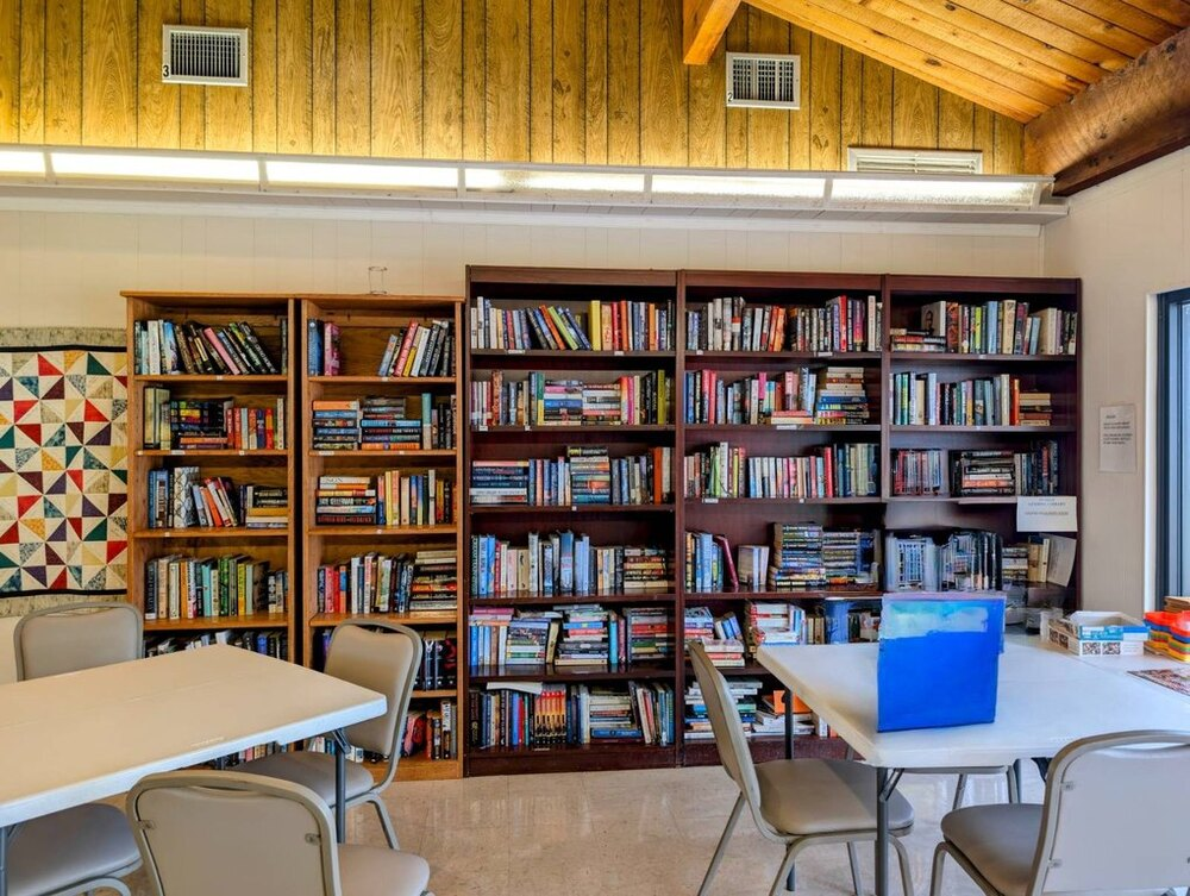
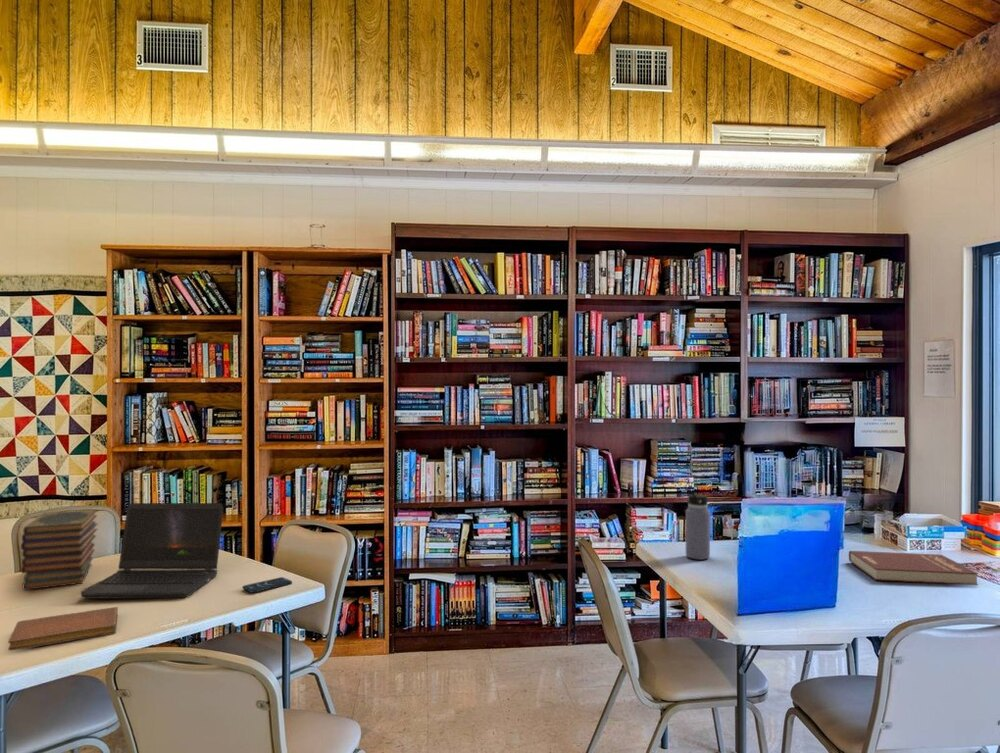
+ book [848,550,979,586]
+ notebook [7,606,119,651]
+ smartphone [242,576,293,594]
+ book stack [20,509,98,591]
+ laptop computer [80,502,224,600]
+ water bottle [683,485,711,561]
